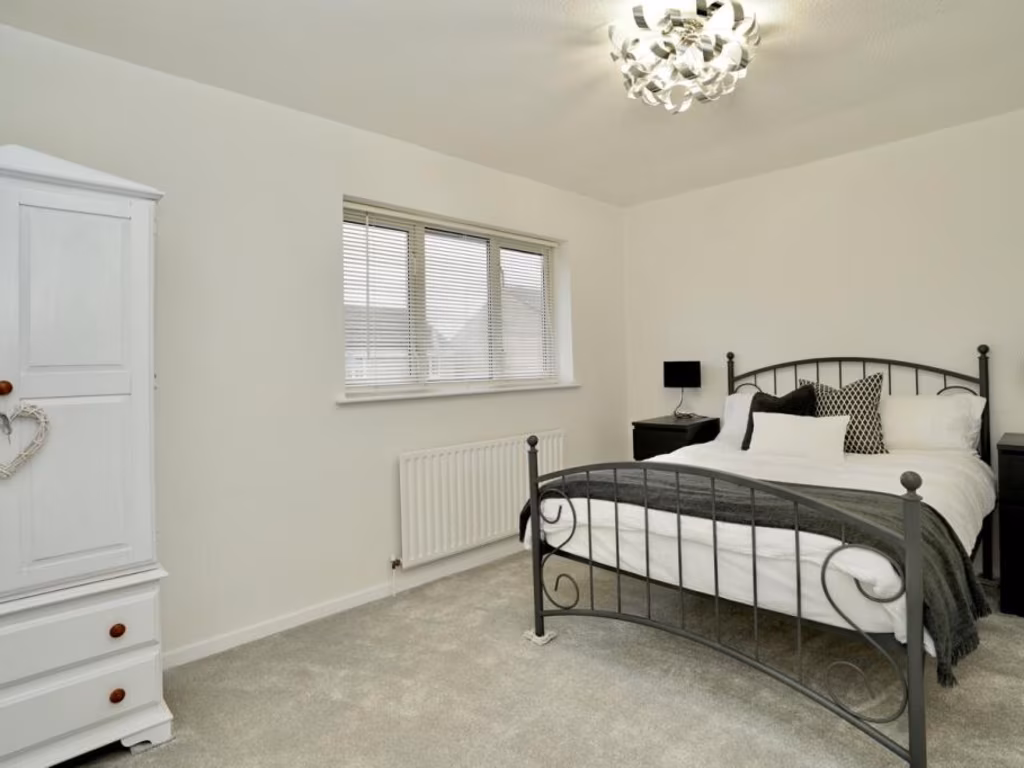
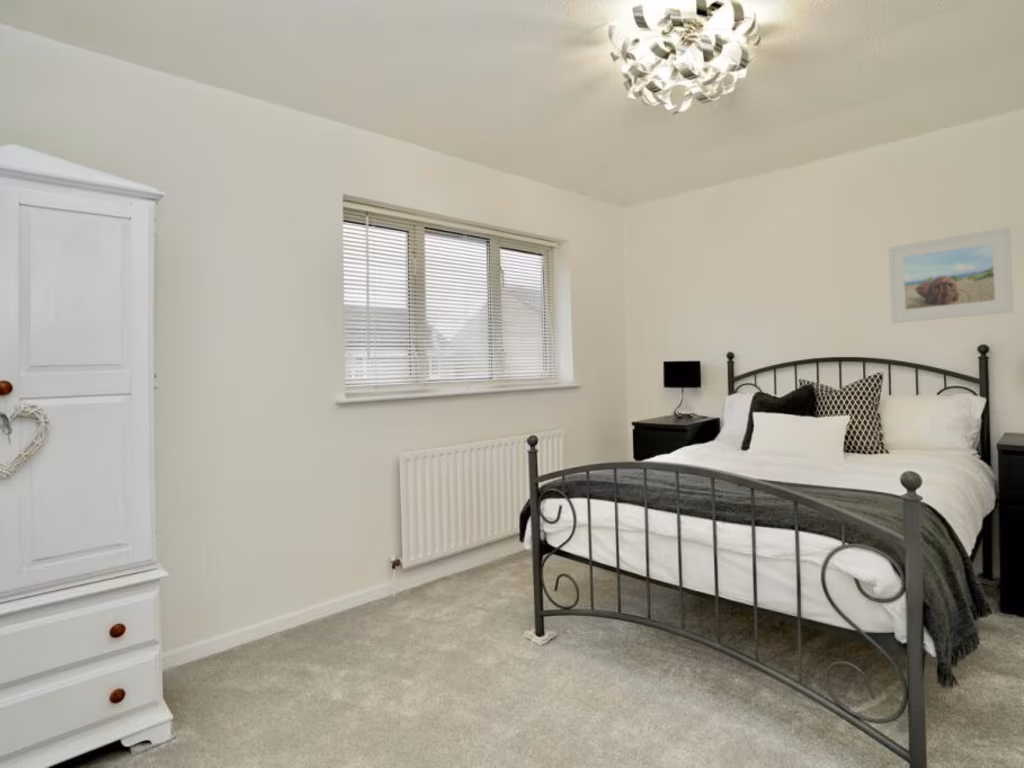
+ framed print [888,226,1014,324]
